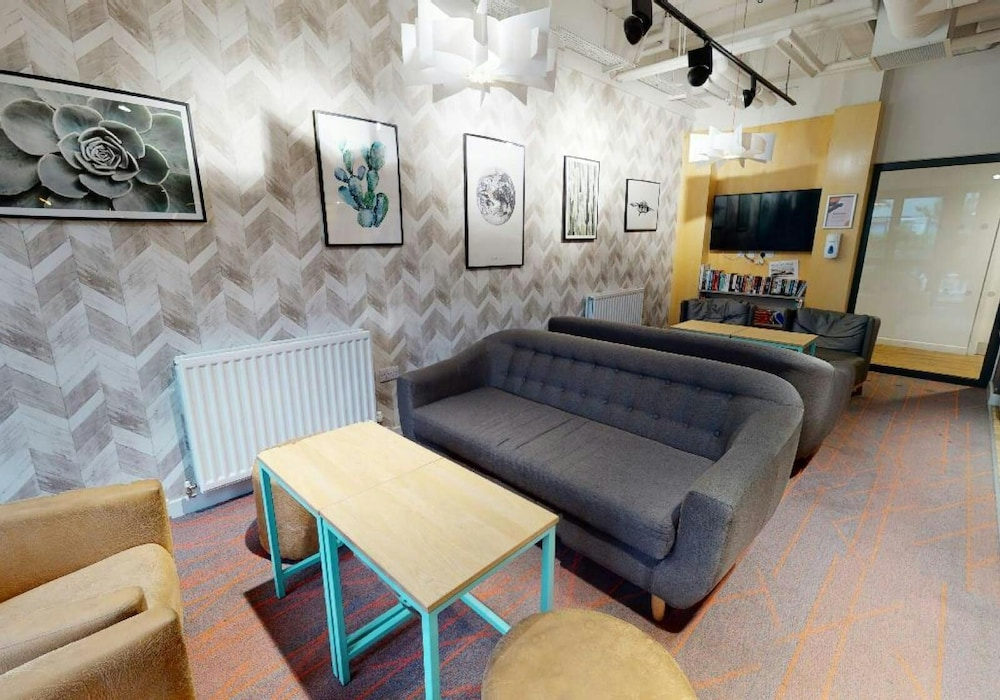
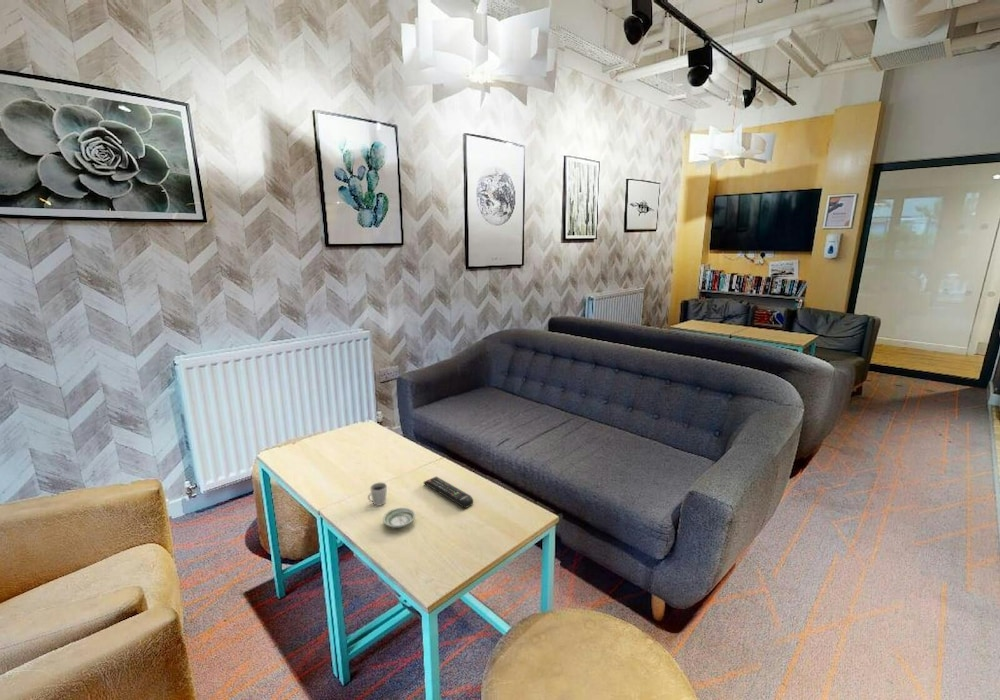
+ saucer [382,507,416,529]
+ cup [367,478,388,507]
+ remote control [423,476,474,509]
